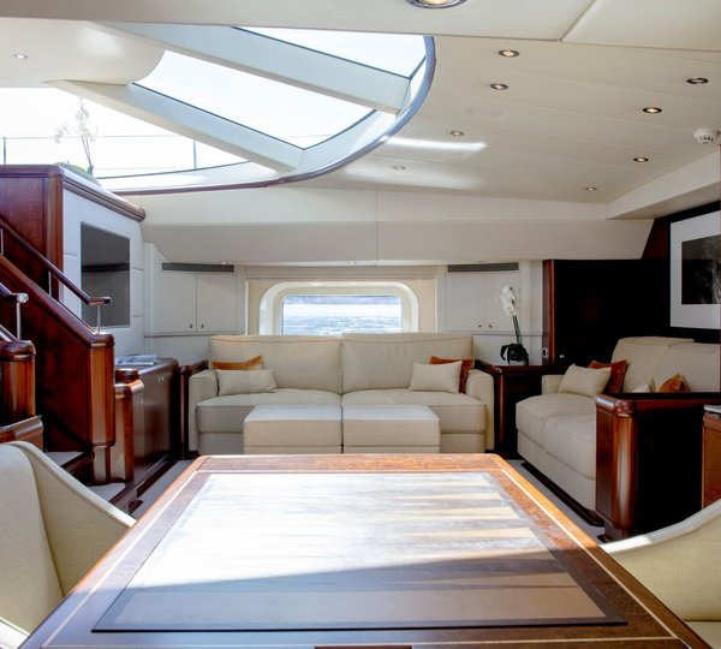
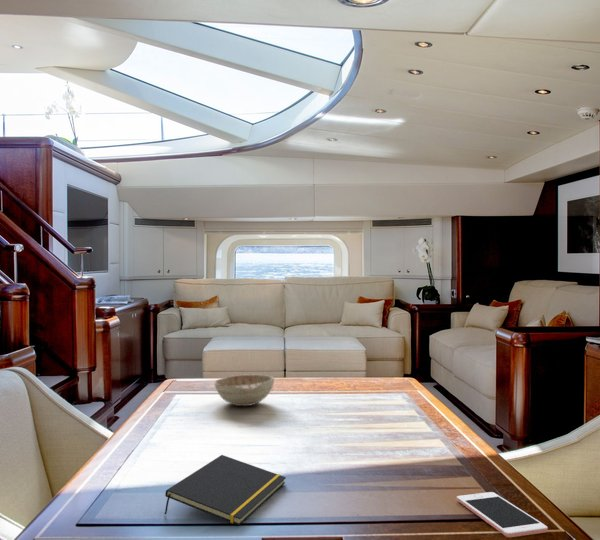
+ notepad [164,454,287,526]
+ cell phone [456,491,549,538]
+ decorative bowl [213,373,275,407]
